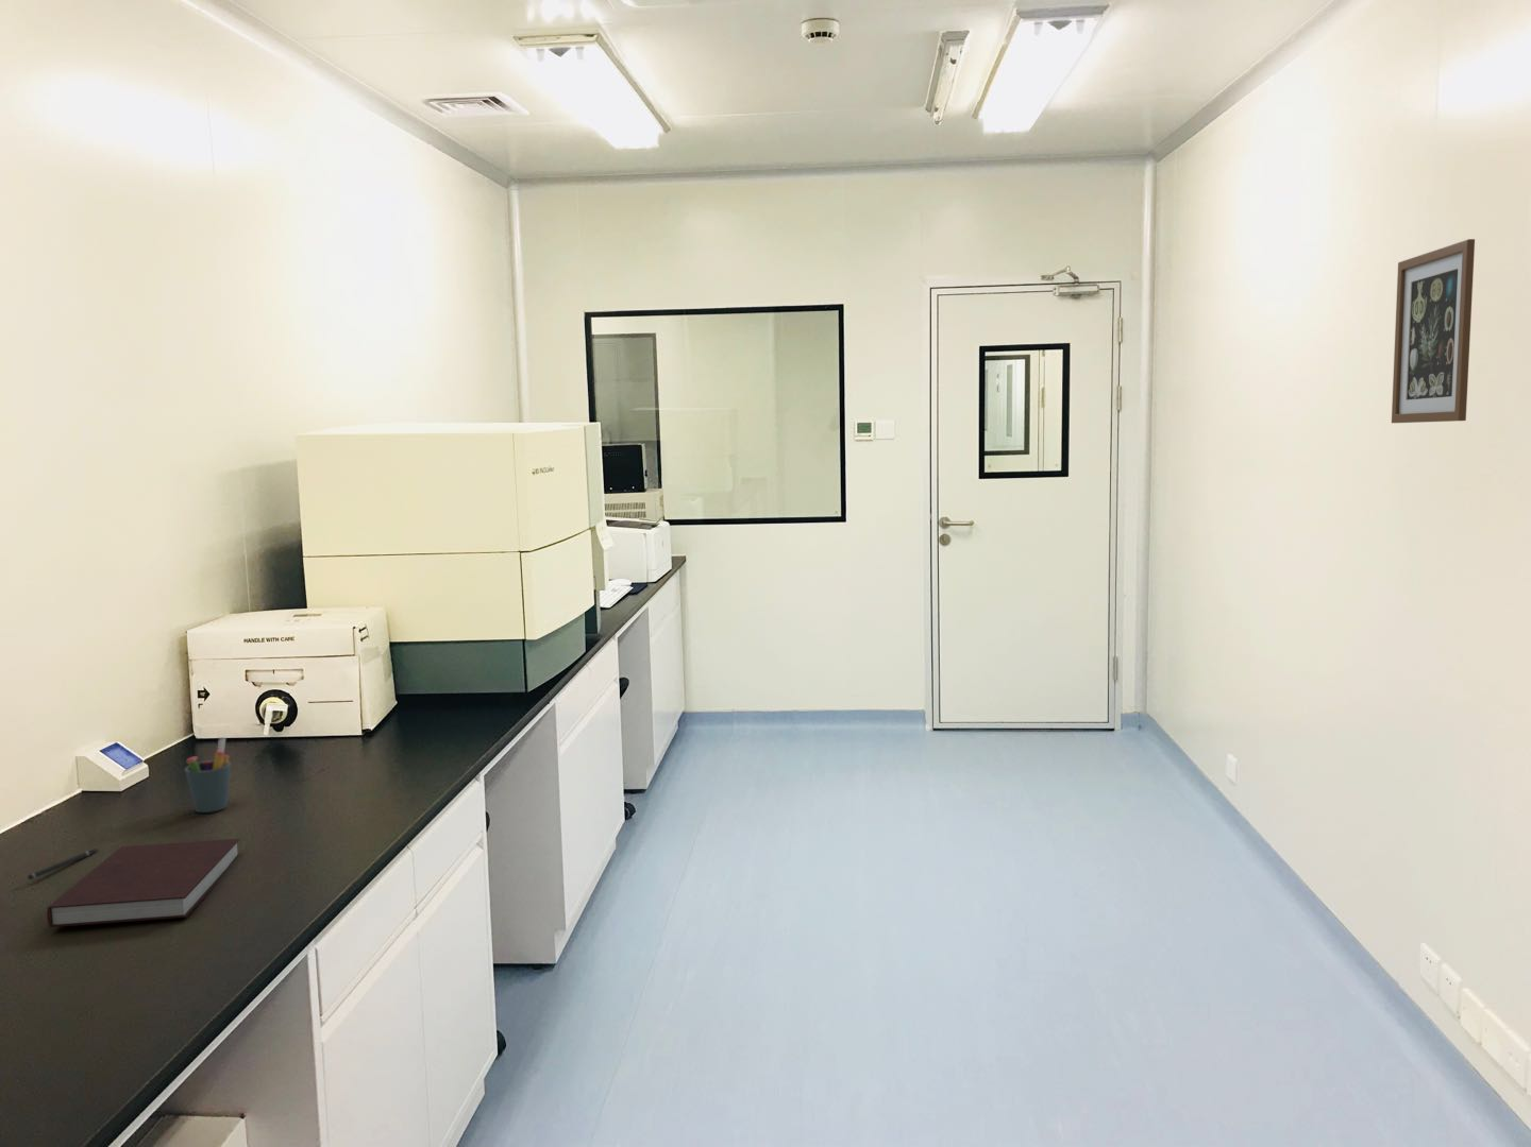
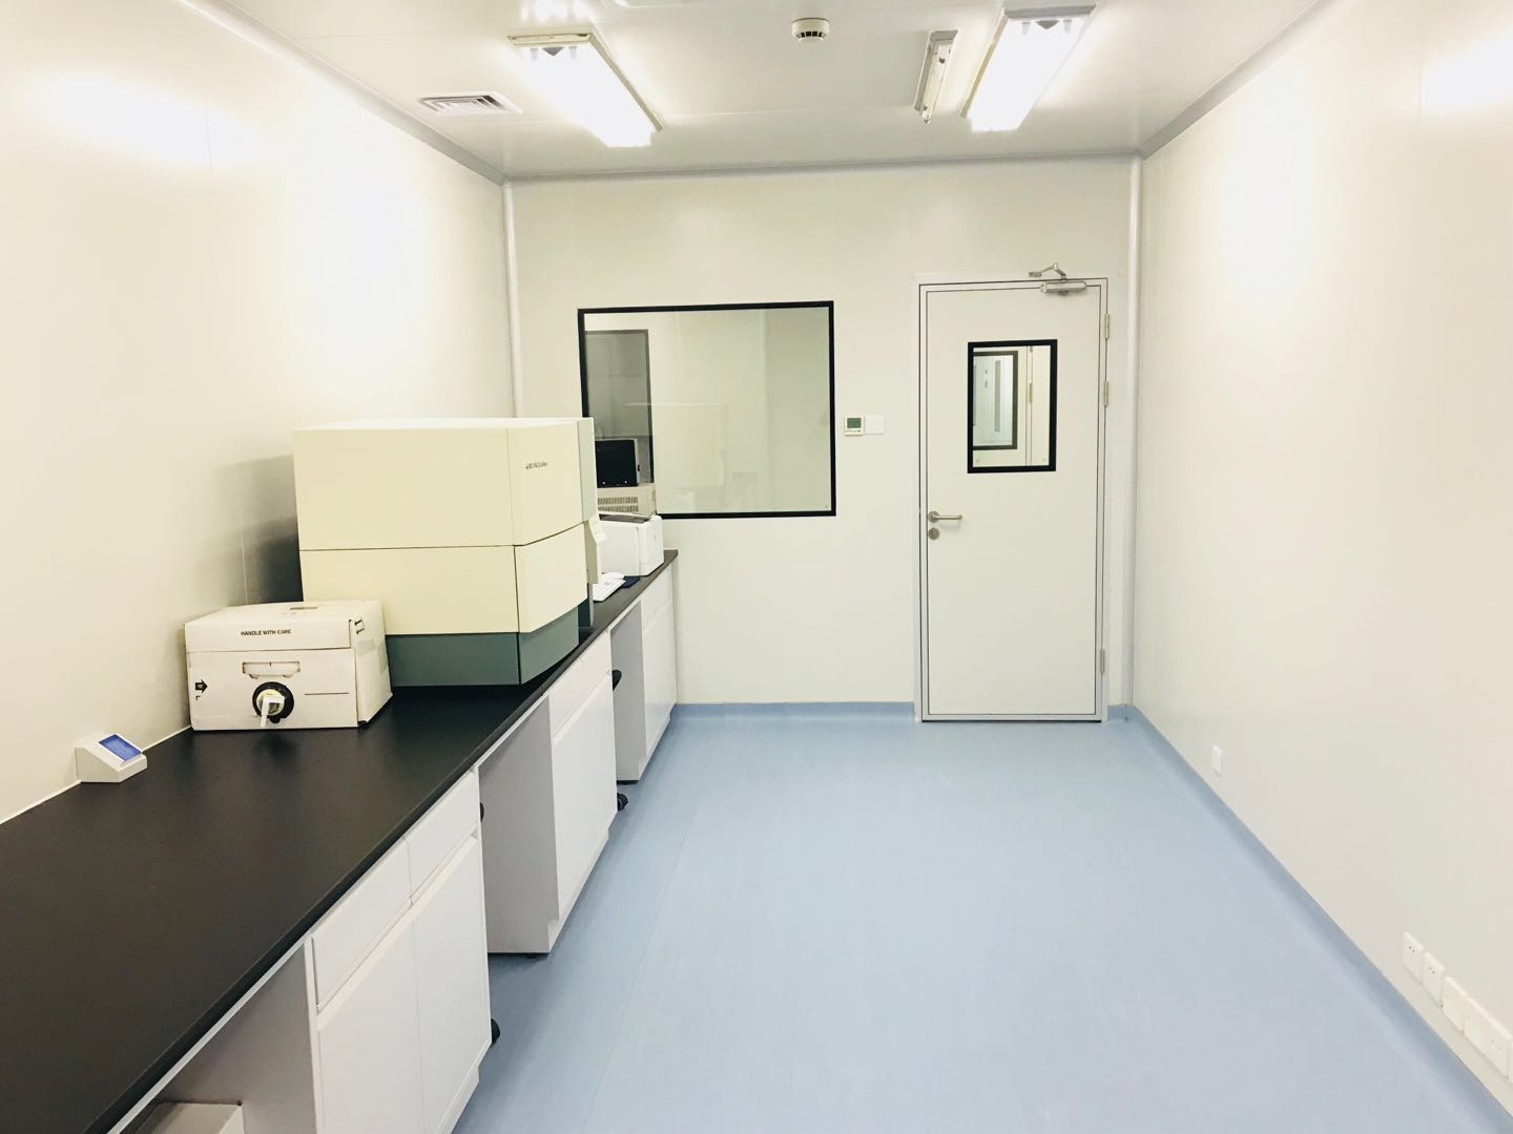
- pen [27,847,100,881]
- wall art [1391,237,1476,424]
- notebook [46,837,241,928]
- pen holder [184,736,231,813]
